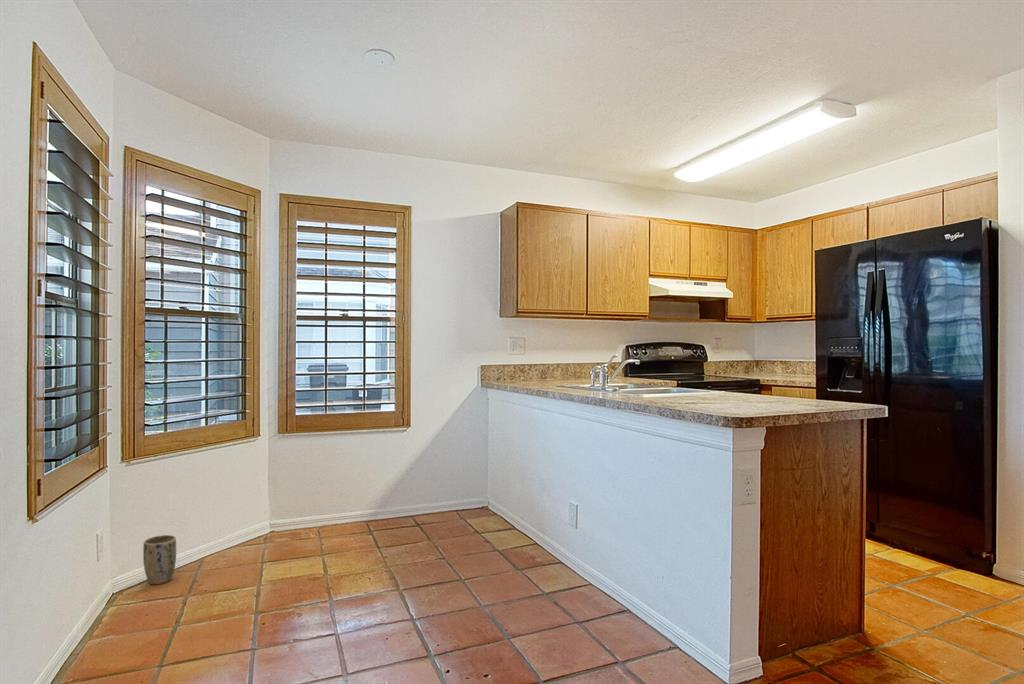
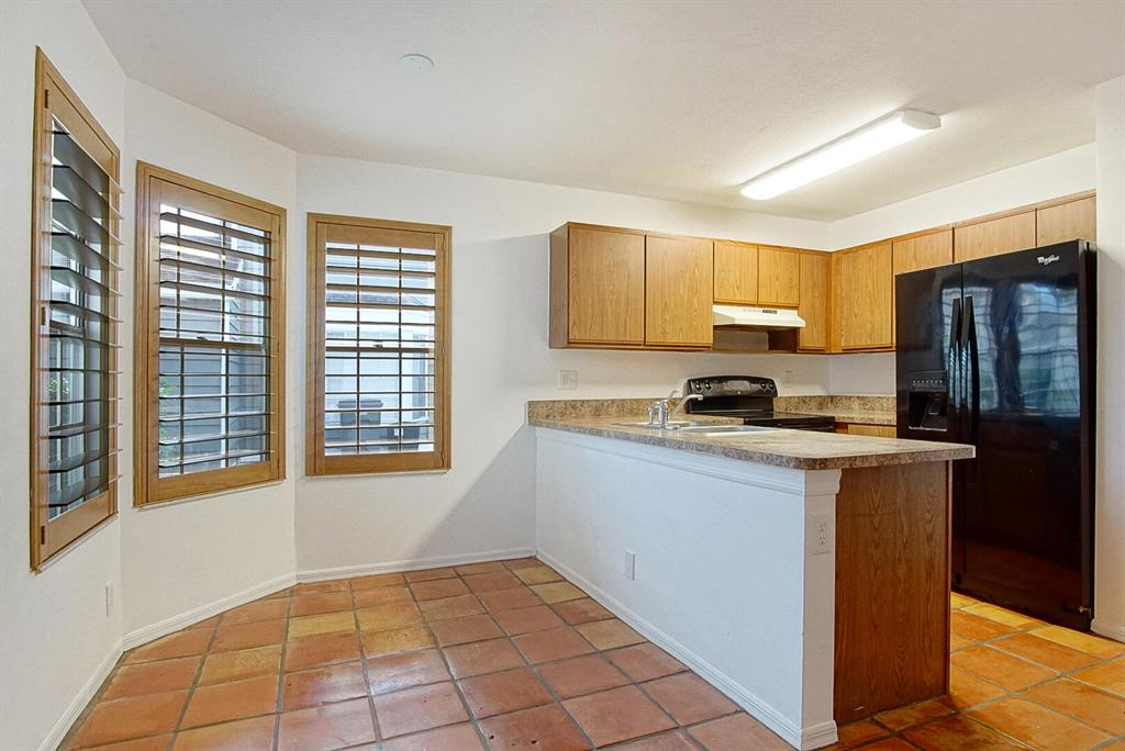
- plant pot [142,534,177,585]
